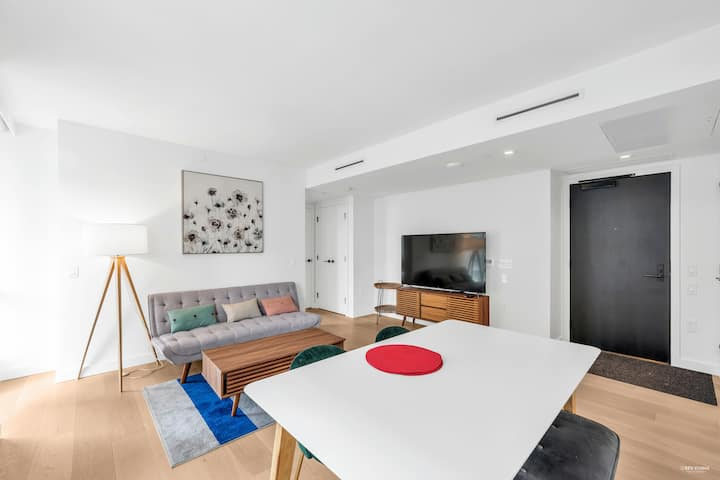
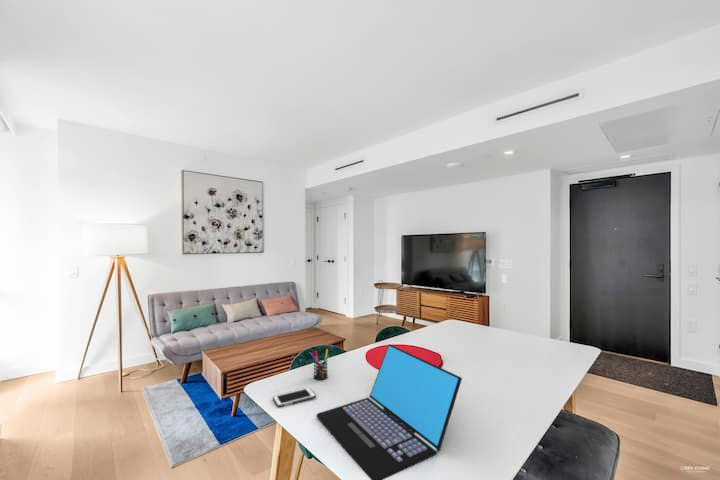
+ cell phone [272,387,317,408]
+ pen holder [309,348,330,381]
+ laptop [316,343,463,480]
